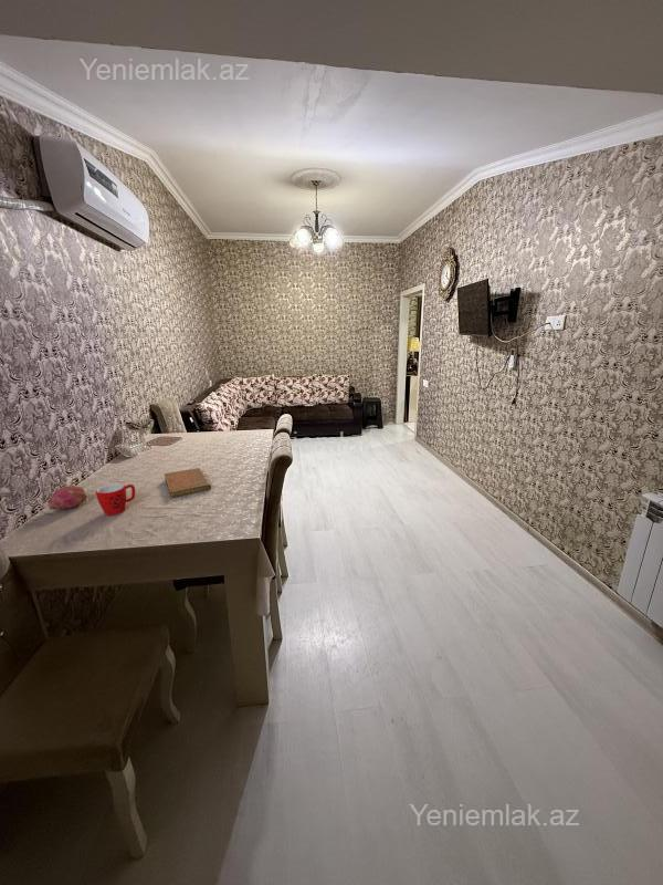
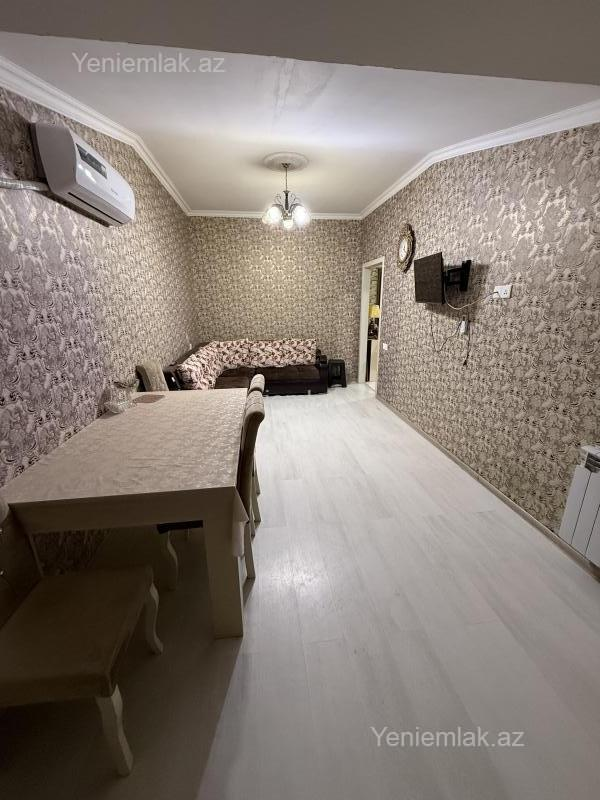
- fruit [48,485,88,511]
- mug [95,482,136,517]
- notebook [164,467,212,499]
